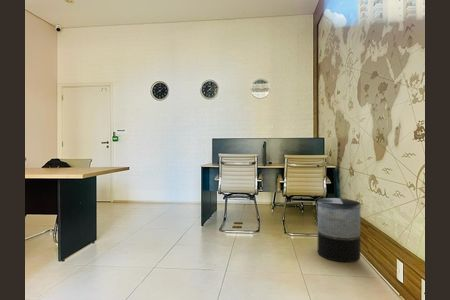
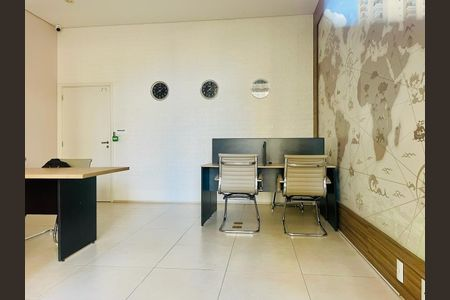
- trash can [317,197,361,263]
